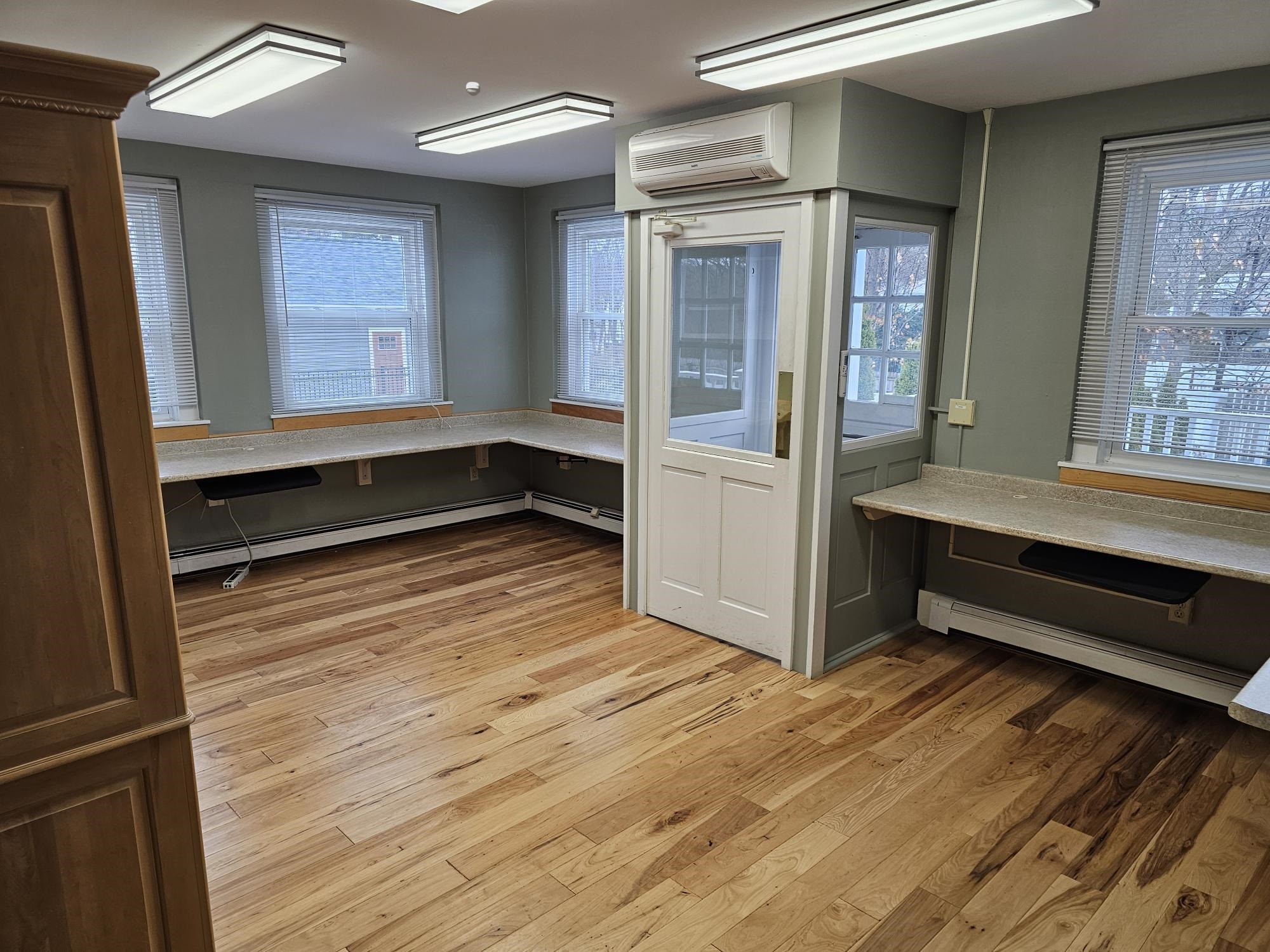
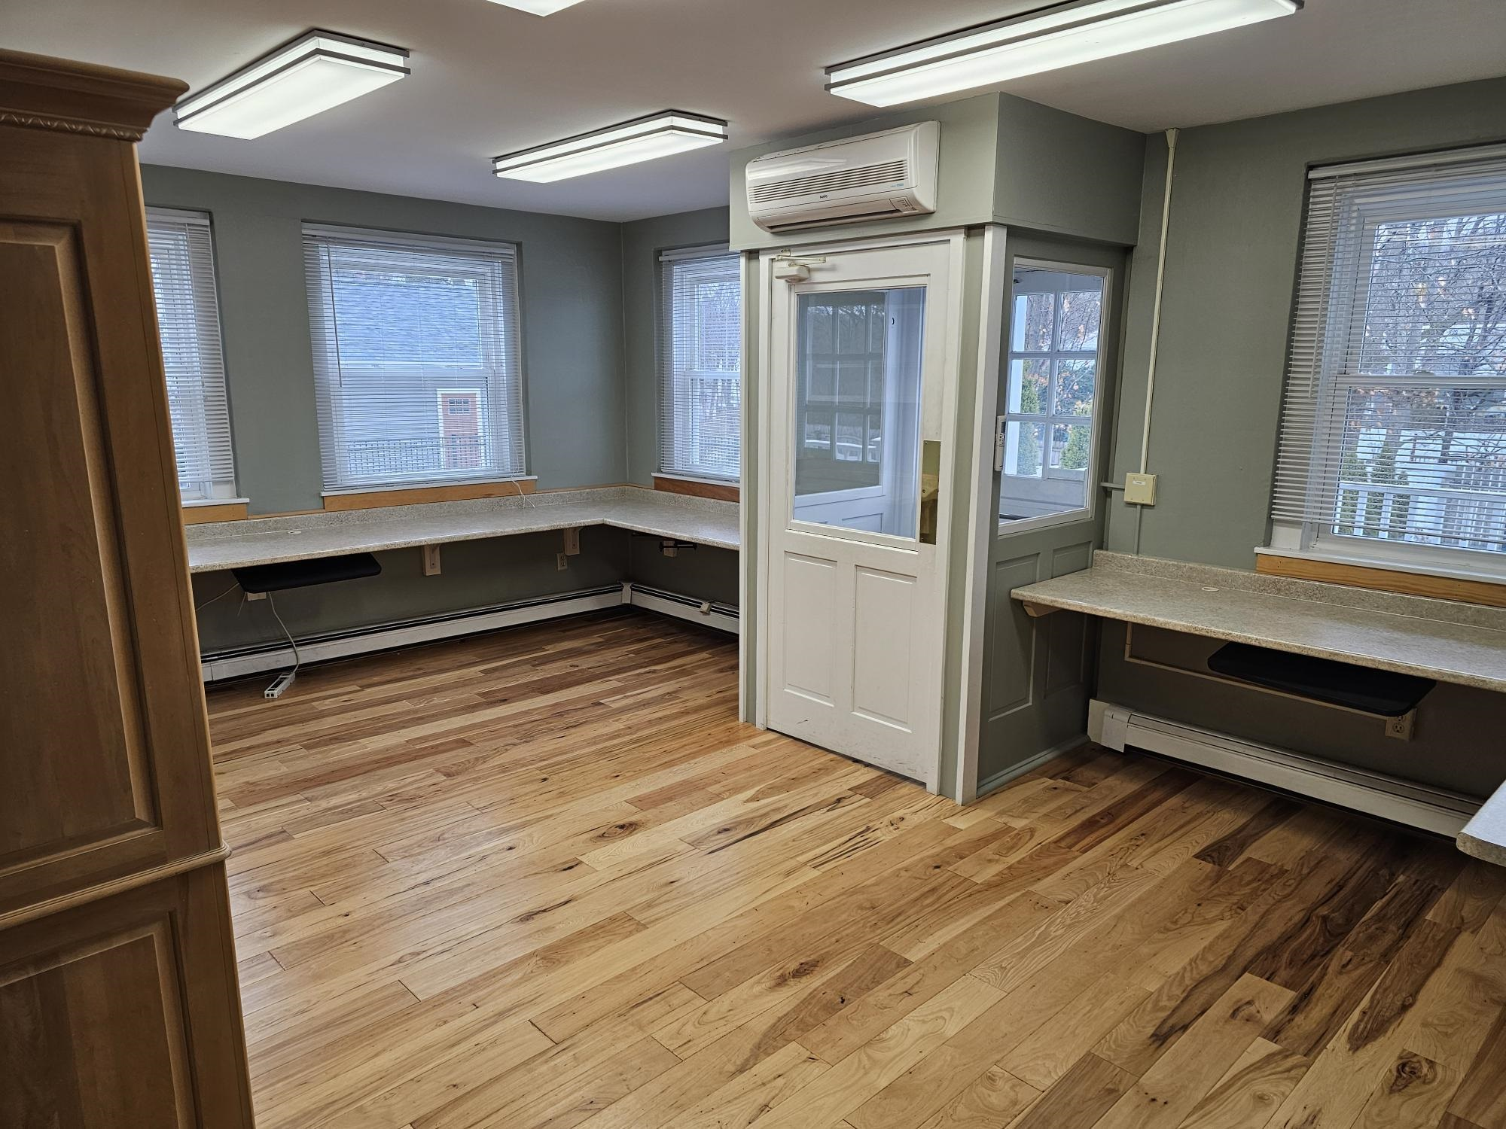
- smoke detector [465,81,481,96]
